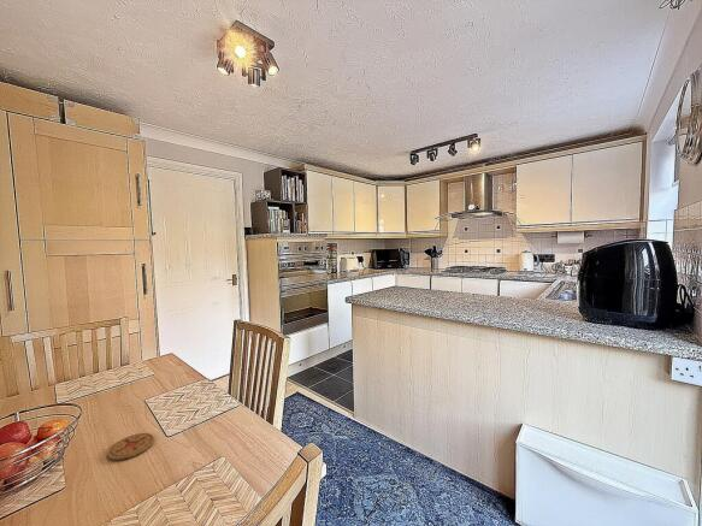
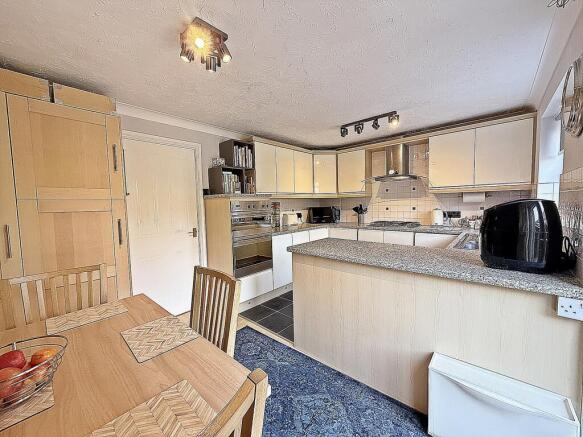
- coaster [107,432,155,461]
